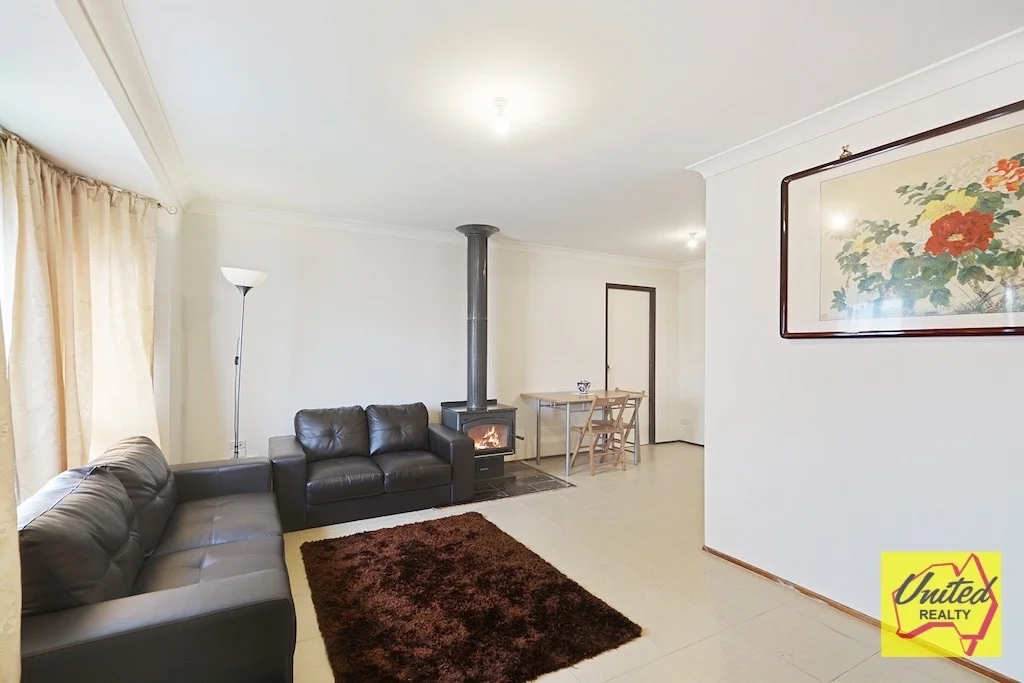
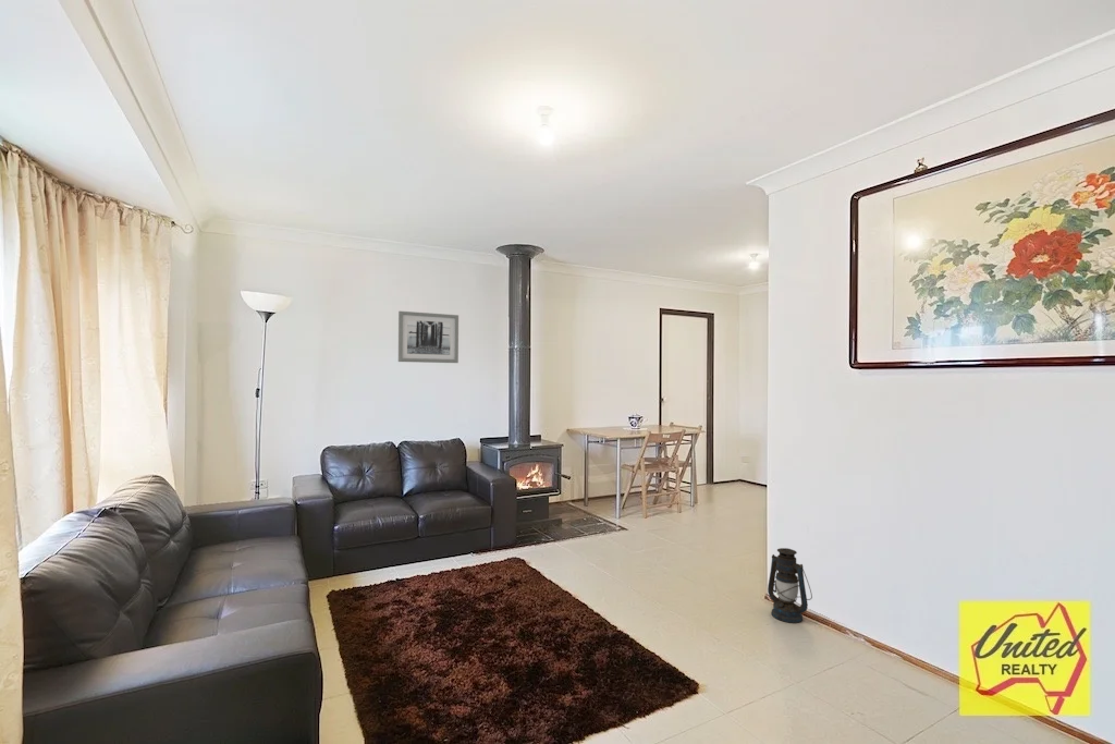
+ wall art [397,310,460,364]
+ lantern [767,547,813,624]
